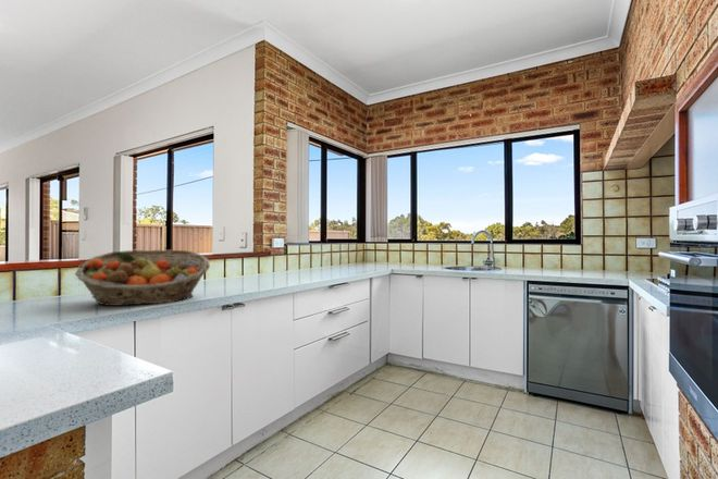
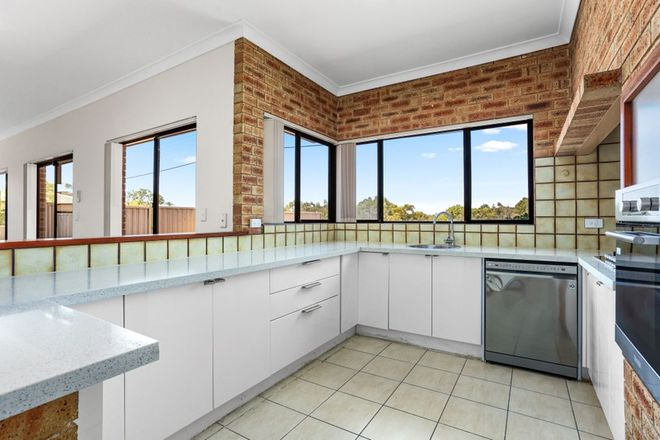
- fruit basket [74,248,211,307]
